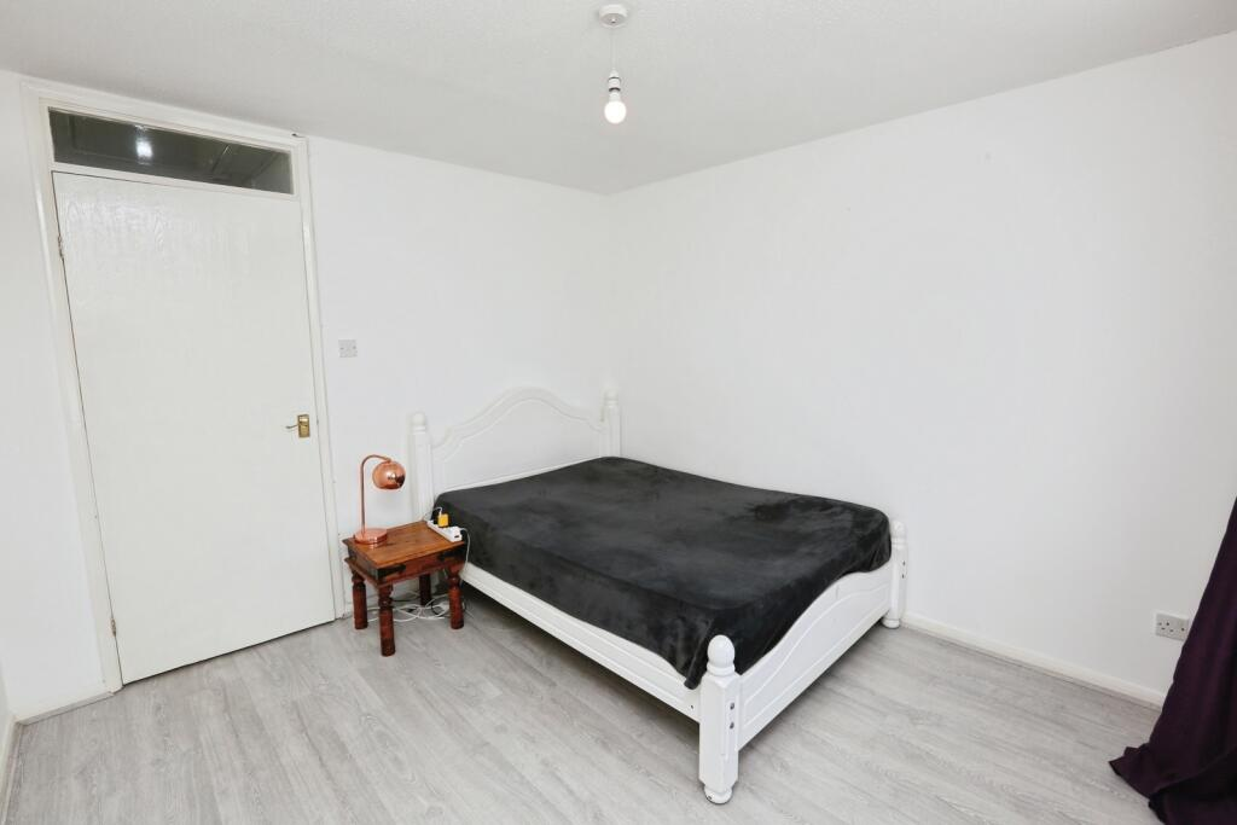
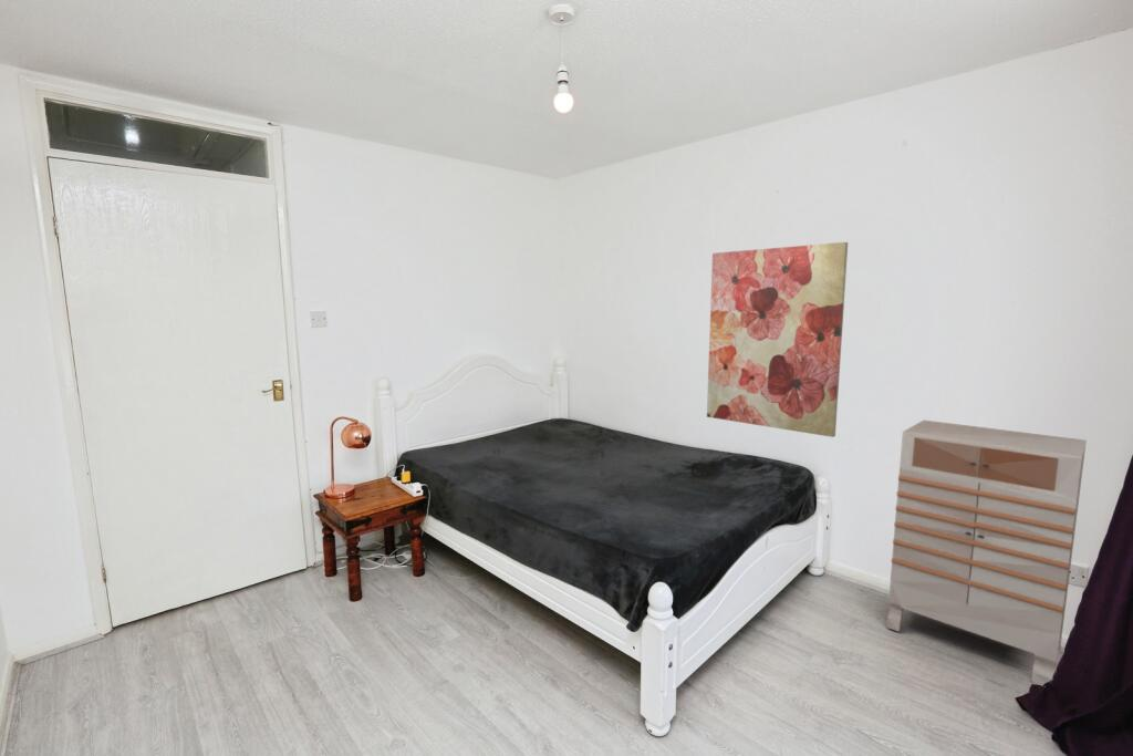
+ wall art [706,241,849,438]
+ dresser [885,420,1088,686]
